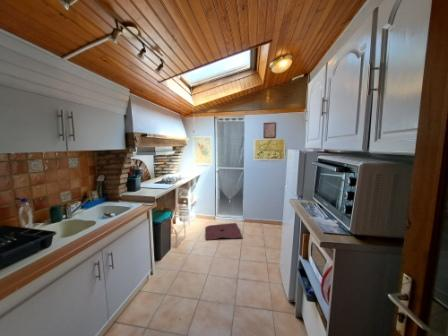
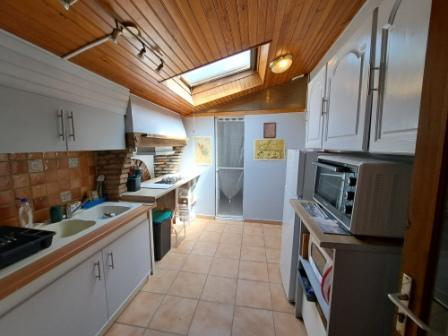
- rug [204,222,243,241]
